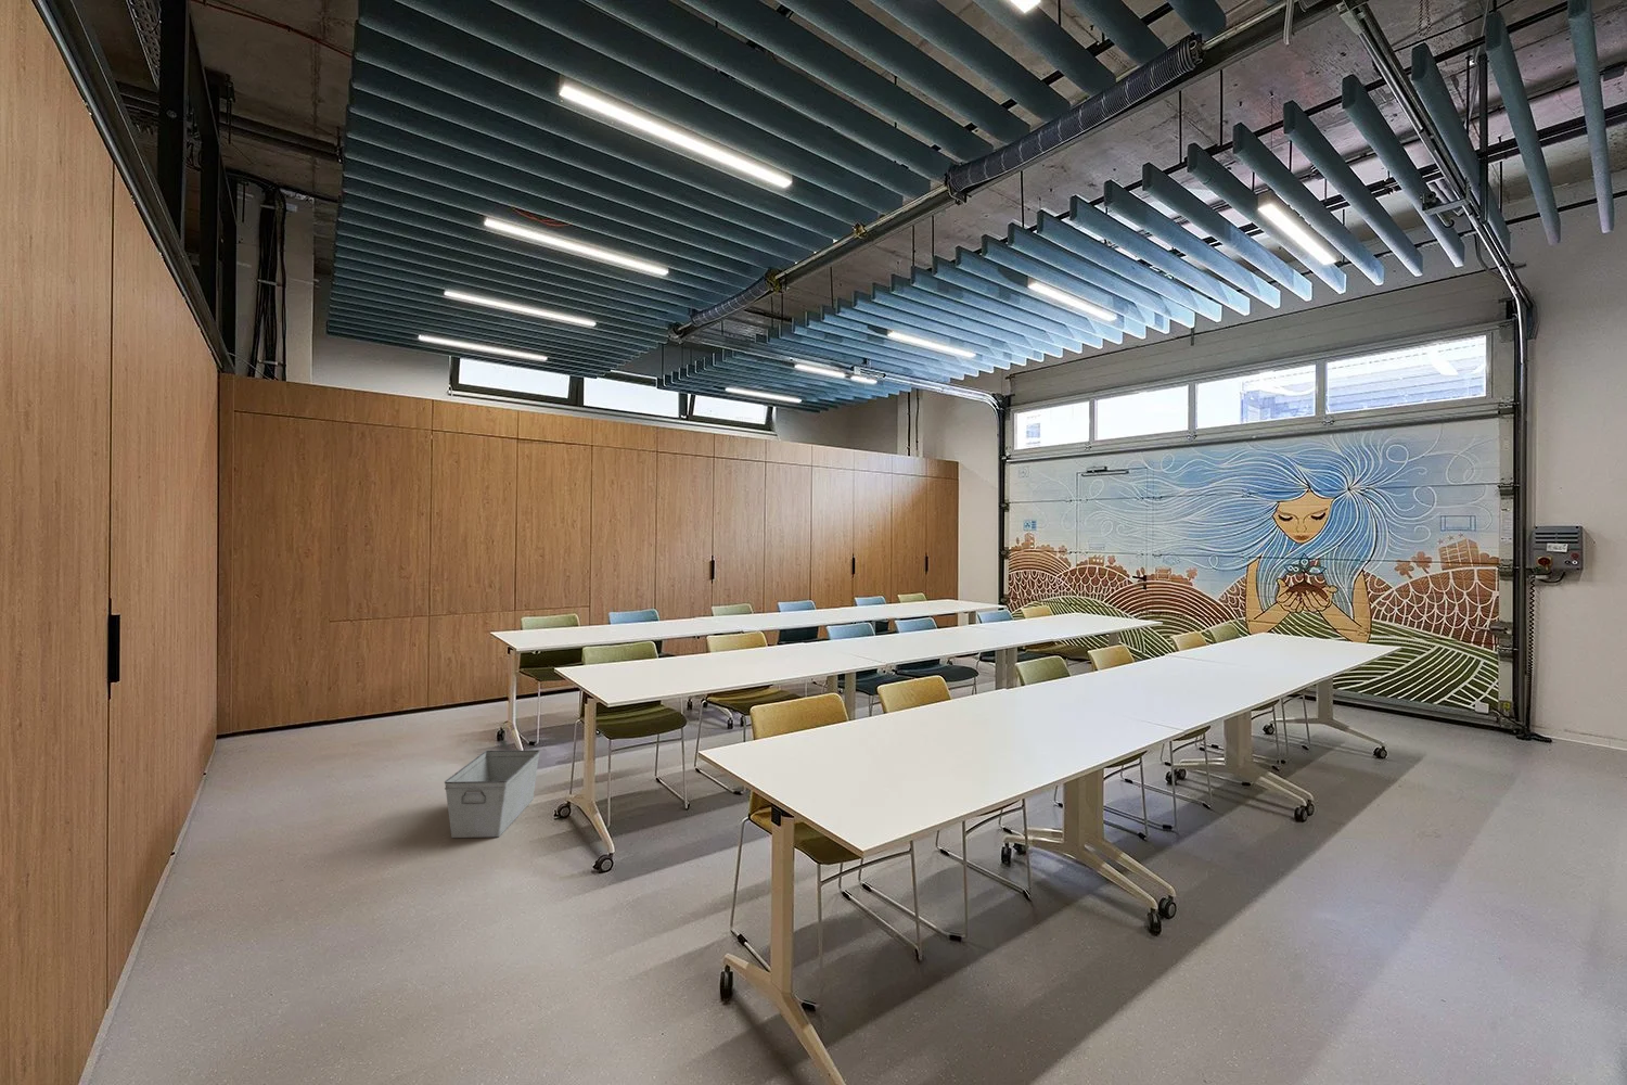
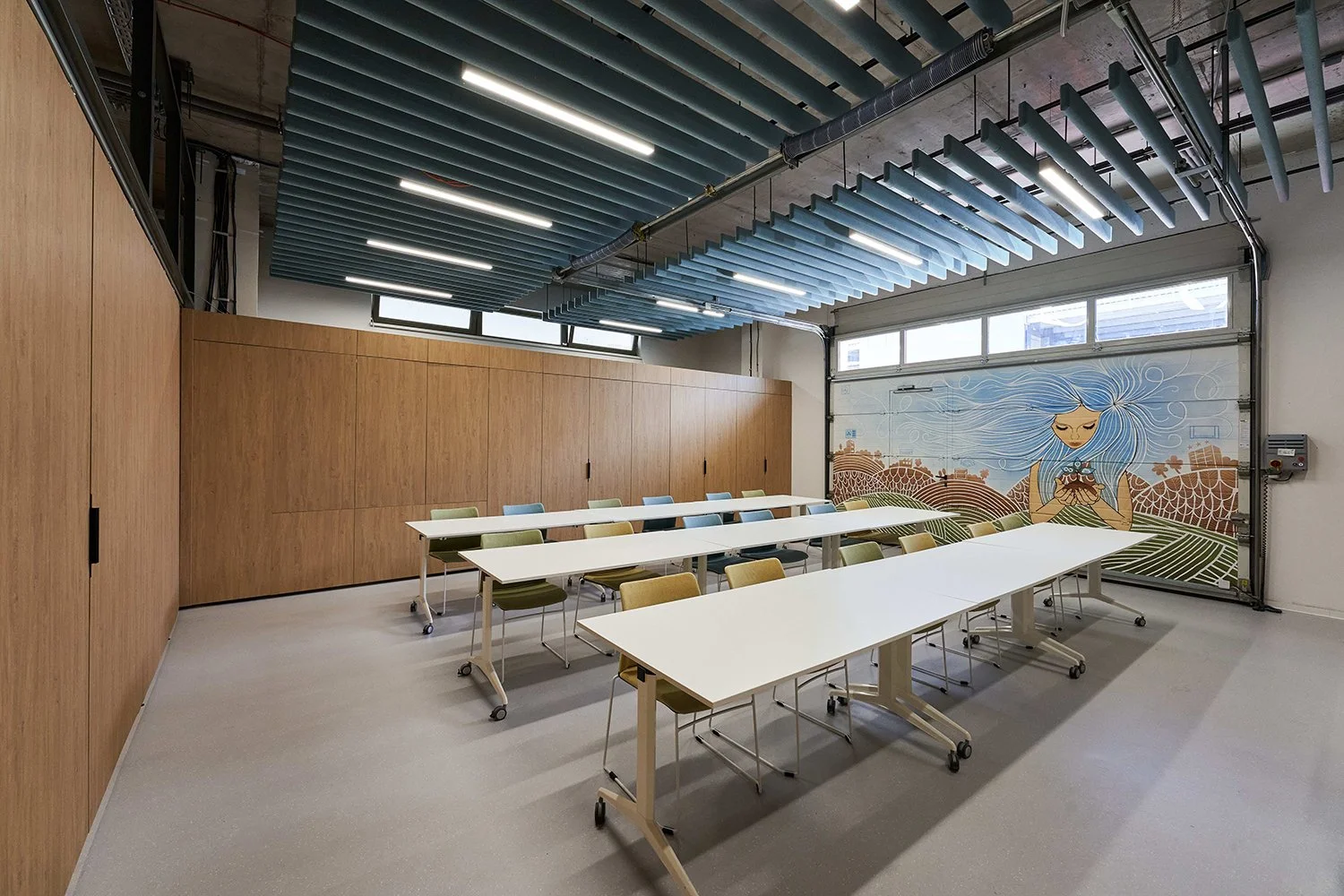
- storage bin [443,748,541,839]
